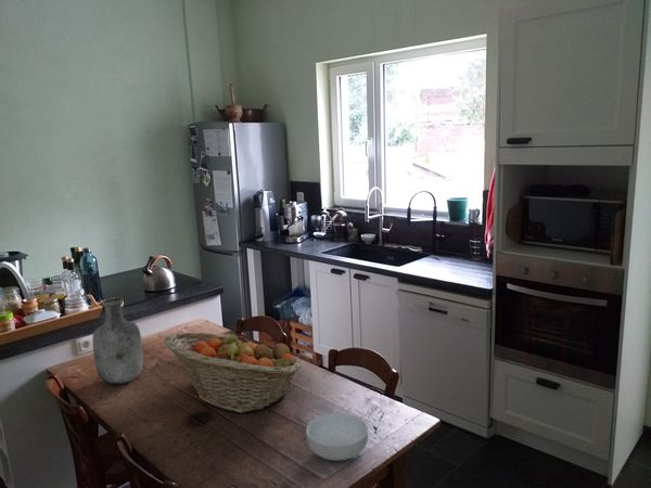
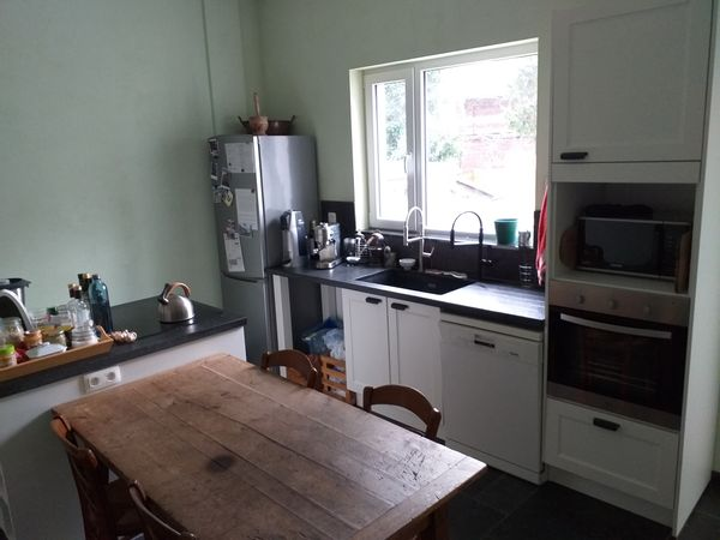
- vase [91,297,144,385]
- cereal bowl [305,412,369,462]
- fruit basket [163,331,304,414]
